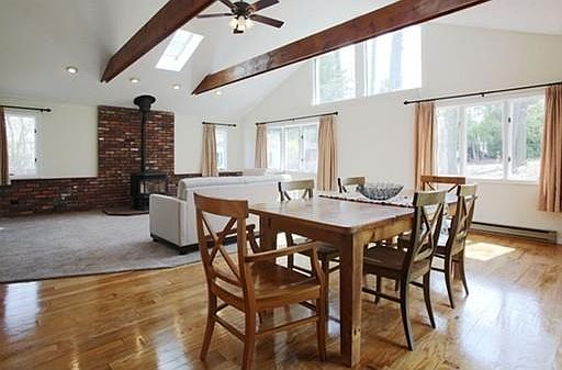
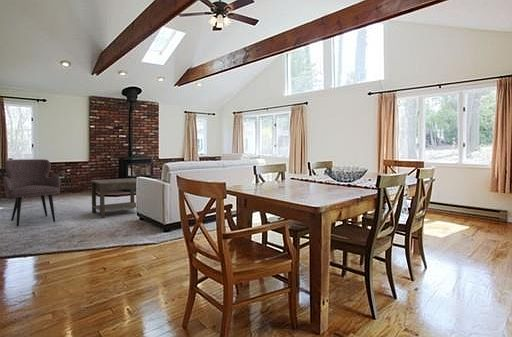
+ armchair [2,158,61,227]
+ side table [90,177,137,219]
